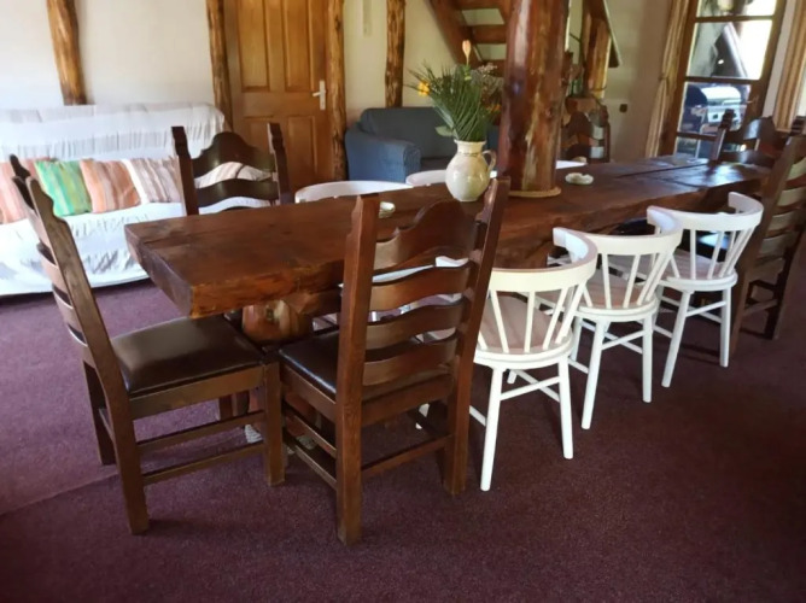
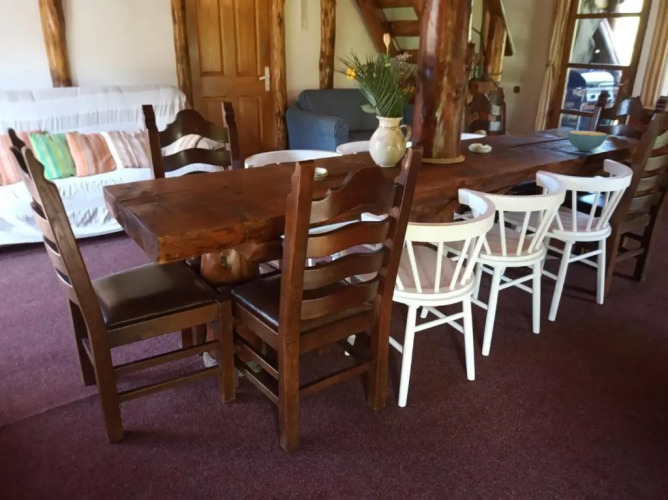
+ cereal bowl [567,130,609,153]
